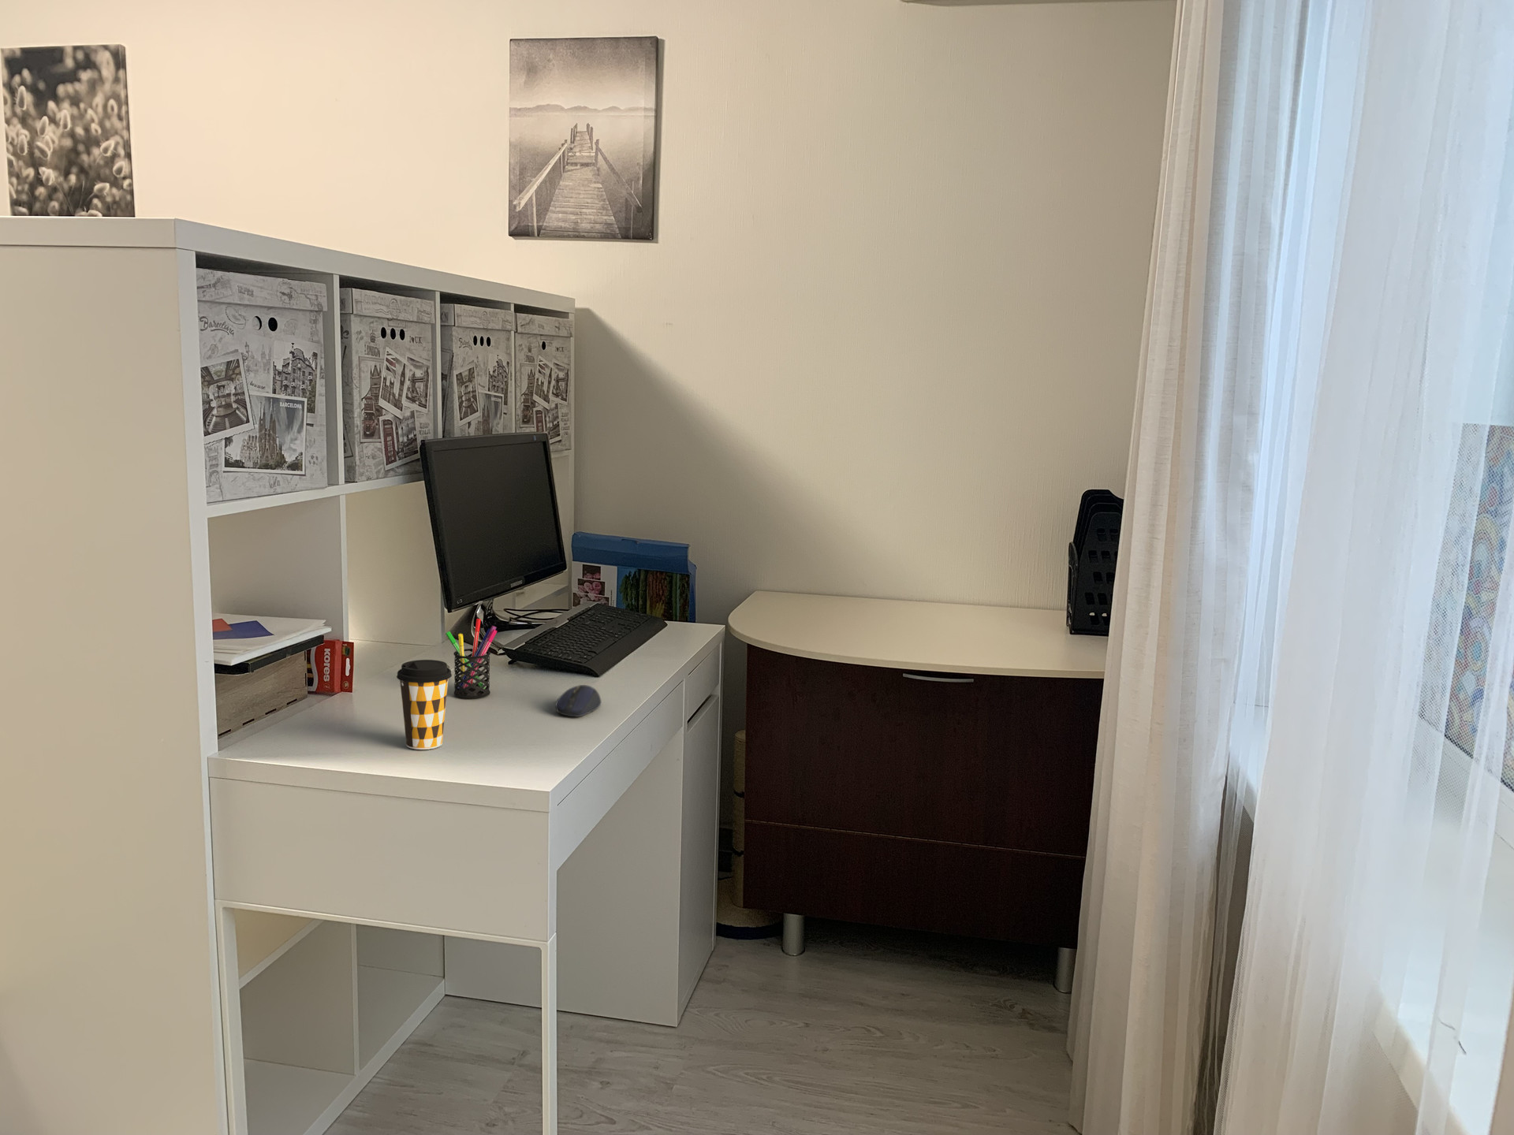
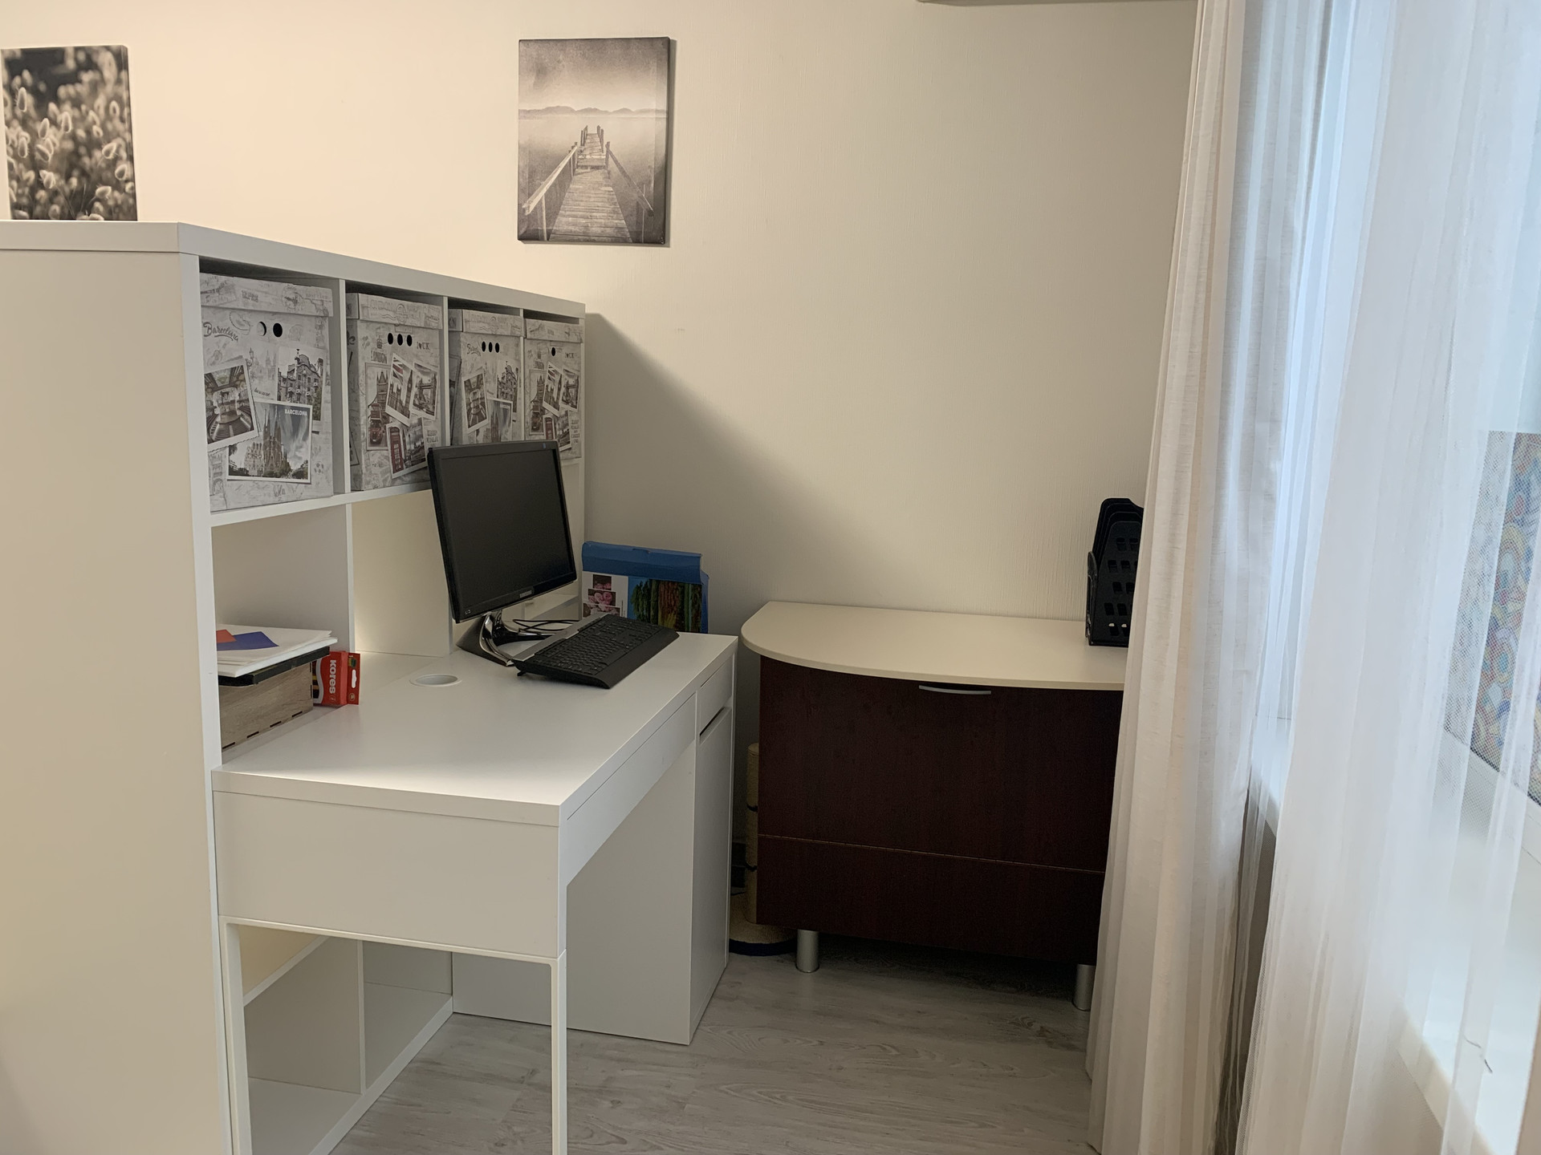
- pen holder [446,618,497,699]
- computer mouse [554,684,602,718]
- coffee cup [396,659,453,750]
